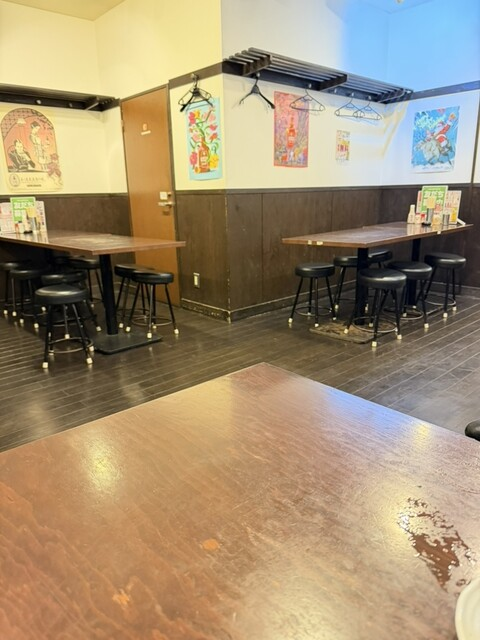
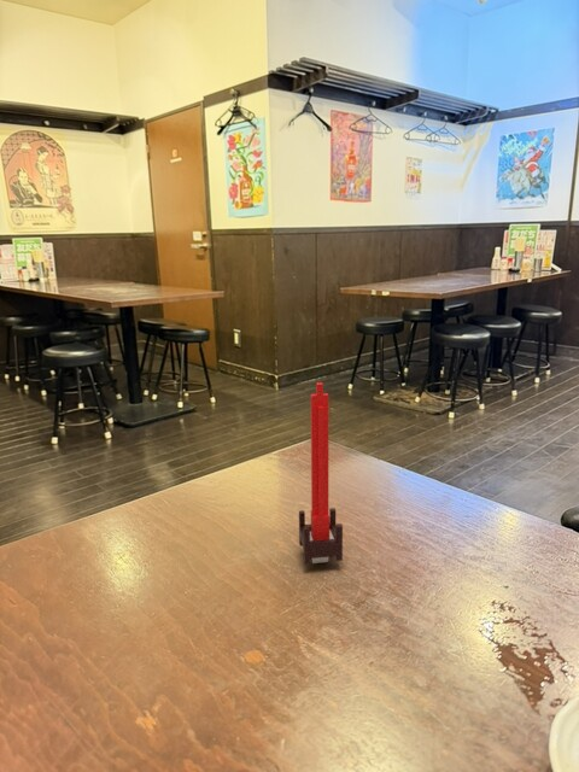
+ candle [298,381,344,565]
